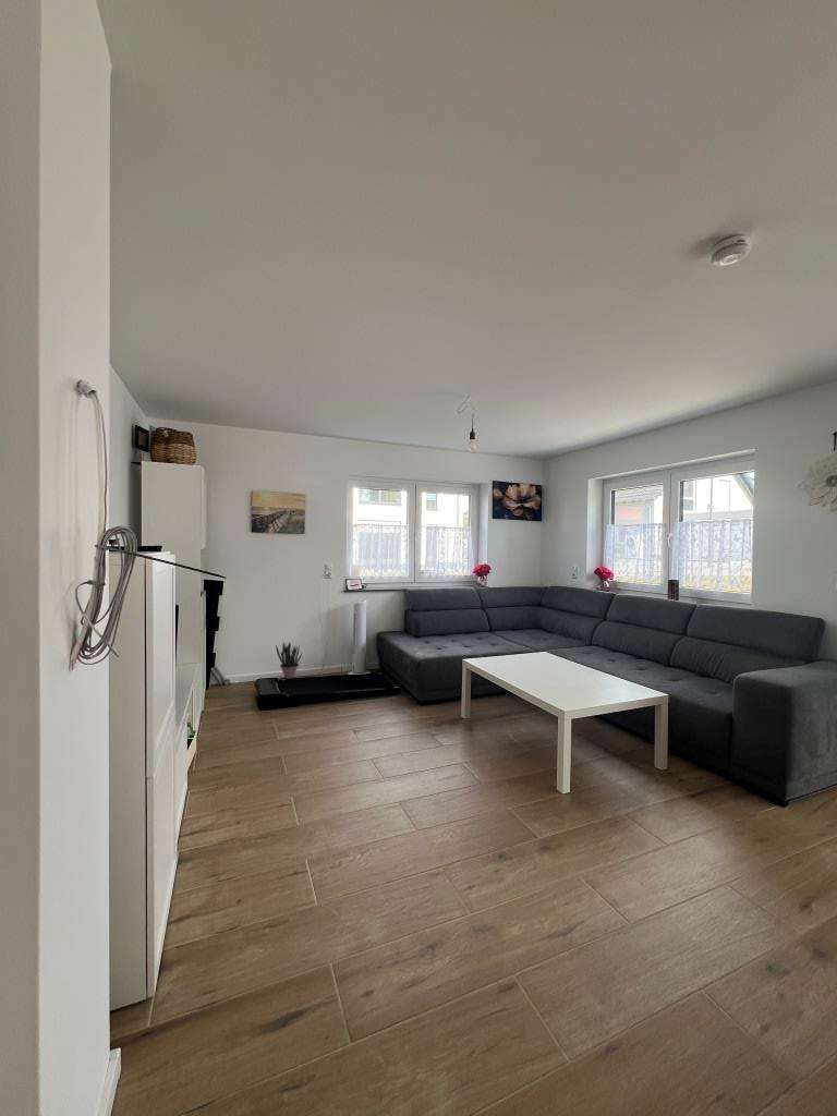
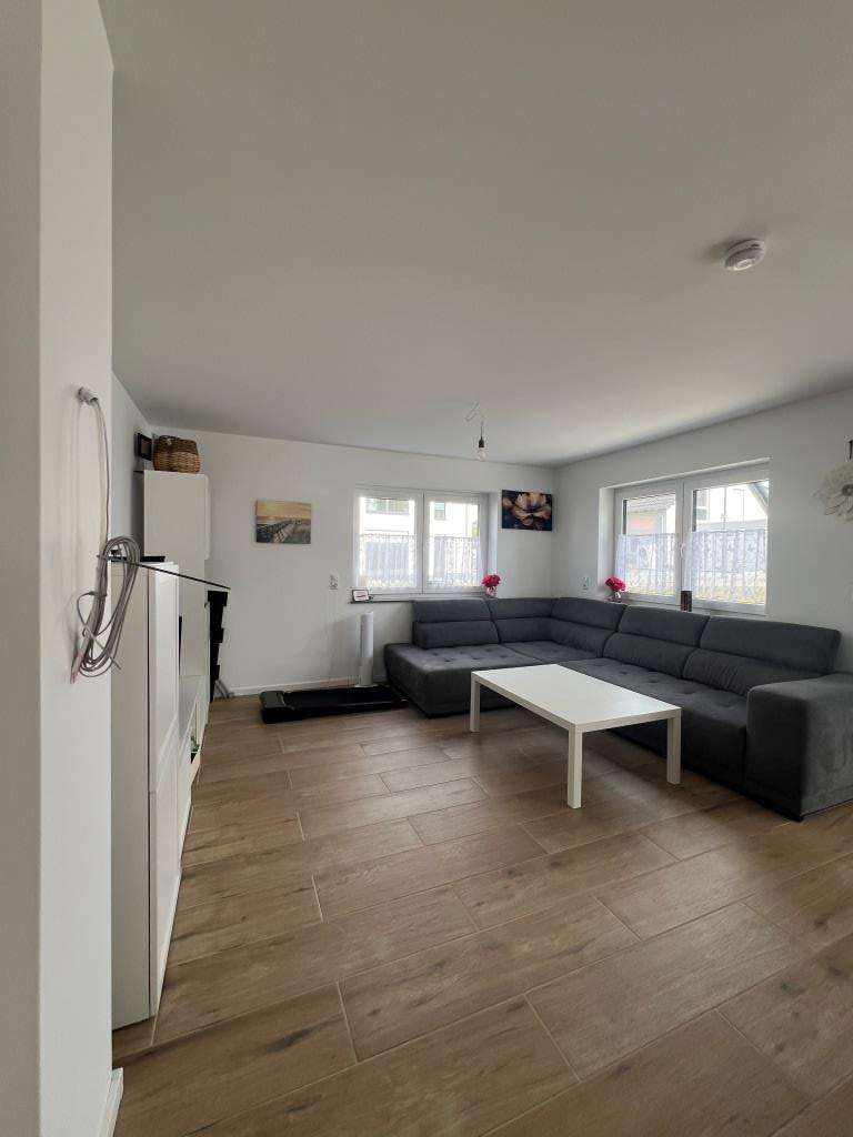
- potted plant [275,641,303,679]
